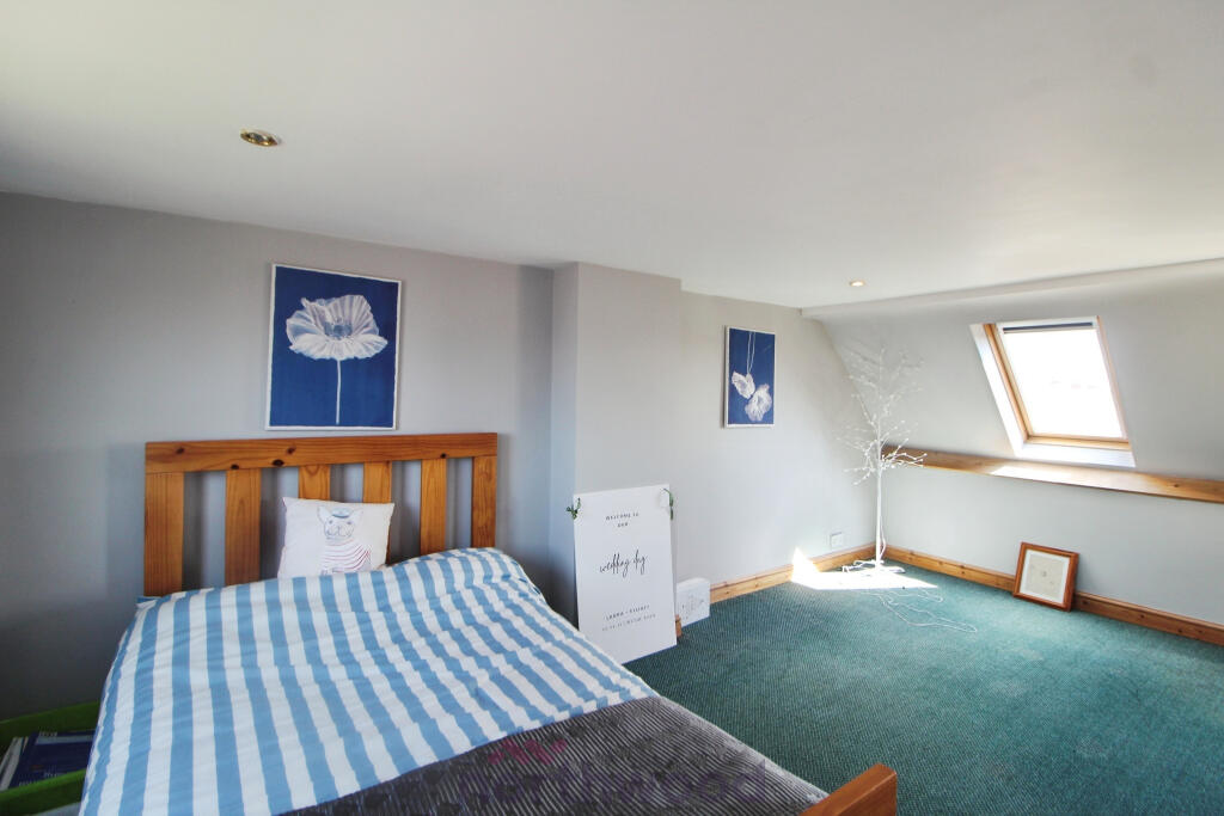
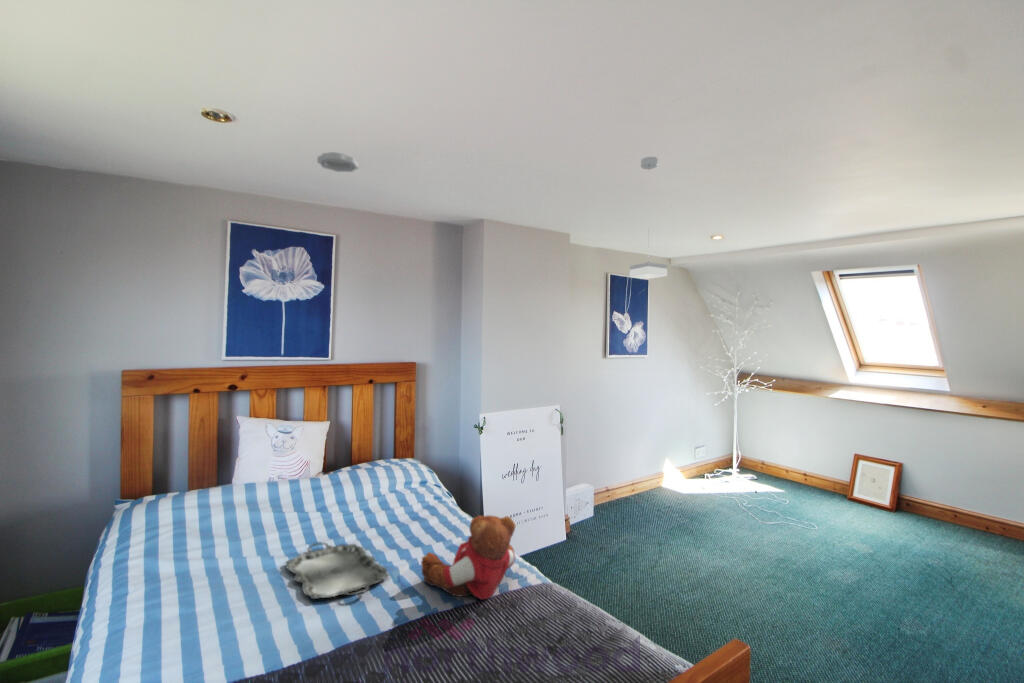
+ pendant lamp [629,156,668,280]
+ smoke detector [316,151,360,173]
+ teddy bear [420,514,517,601]
+ serving tray [285,542,391,600]
